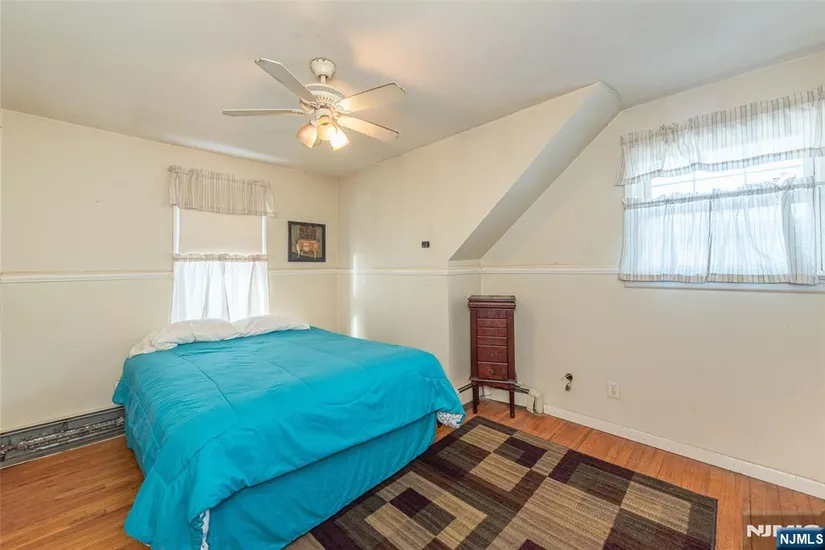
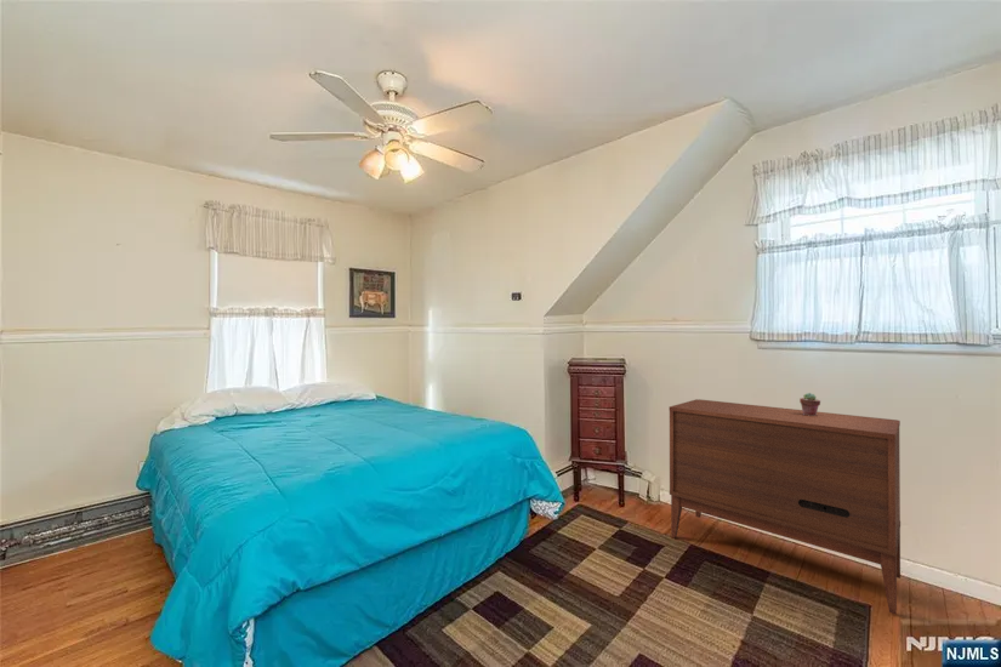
+ potted succulent [798,392,821,416]
+ dresser [669,398,902,615]
